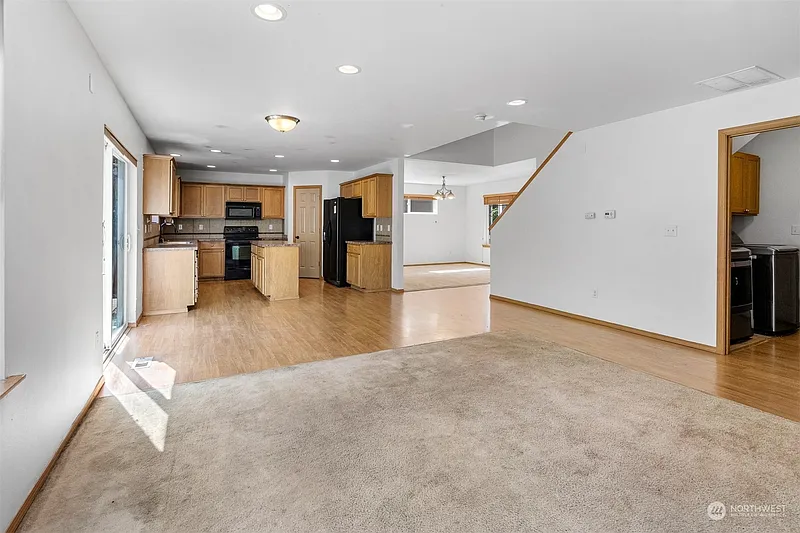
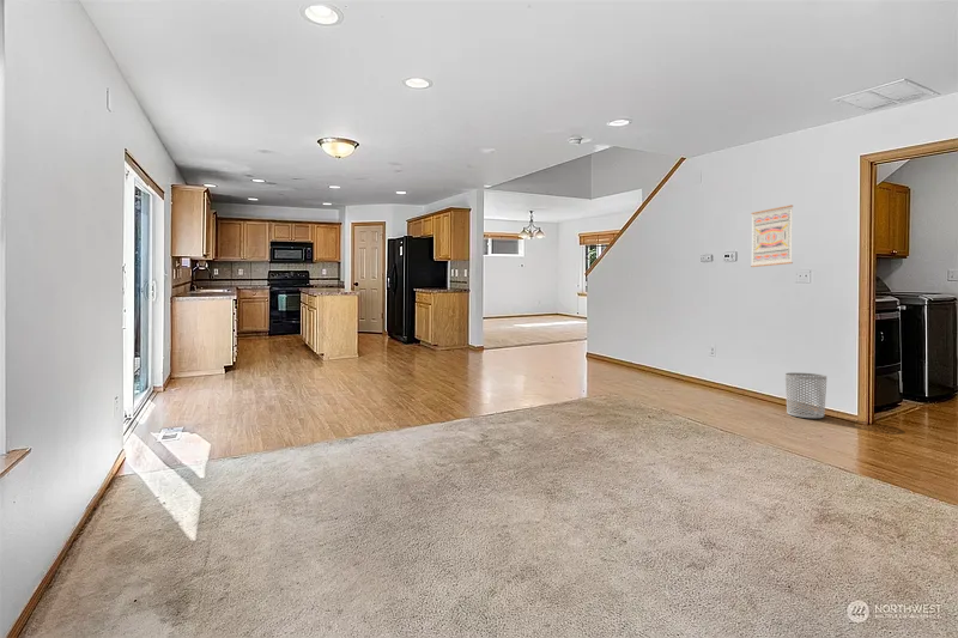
+ wall art [750,203,794,268]
+ waste bin [784,371,827,419]
